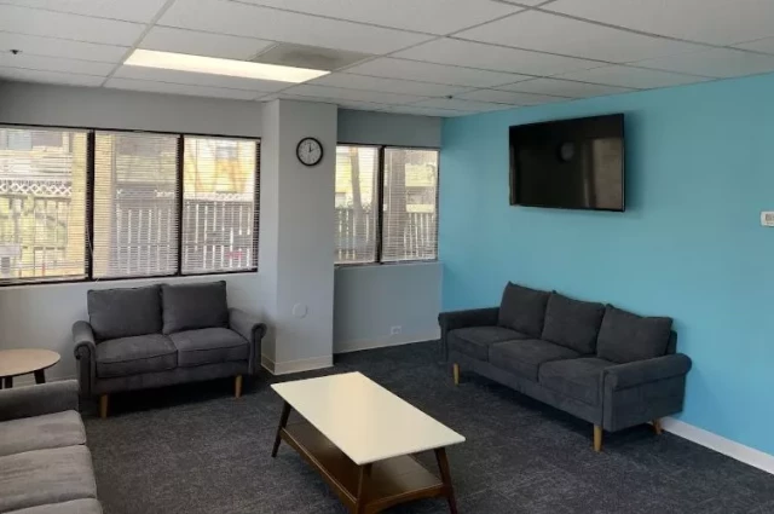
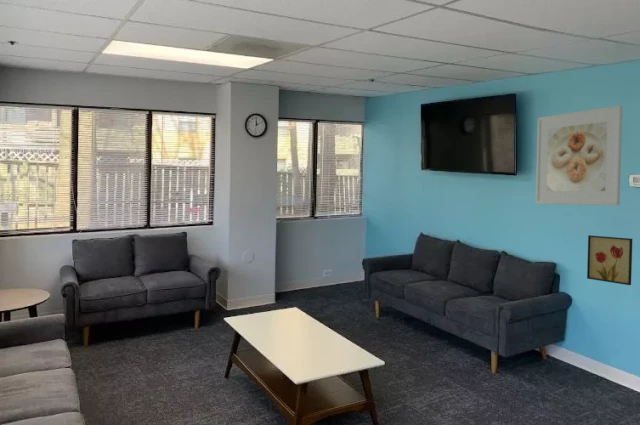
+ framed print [535,104,623,206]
+ wall art [586,234,633,286]
